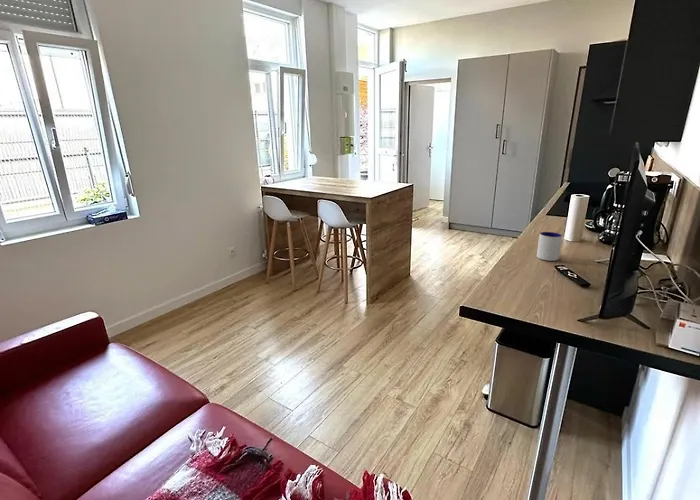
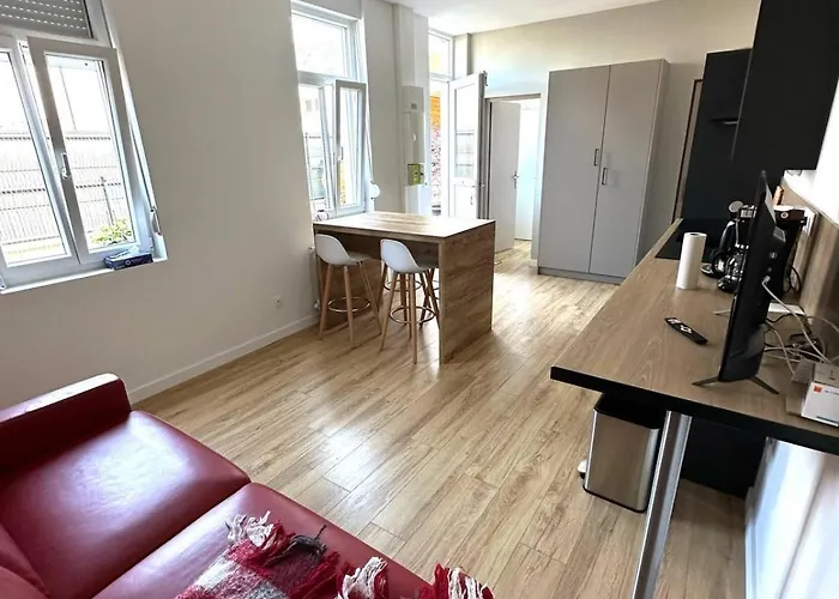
- mug [536,231,563,262]
